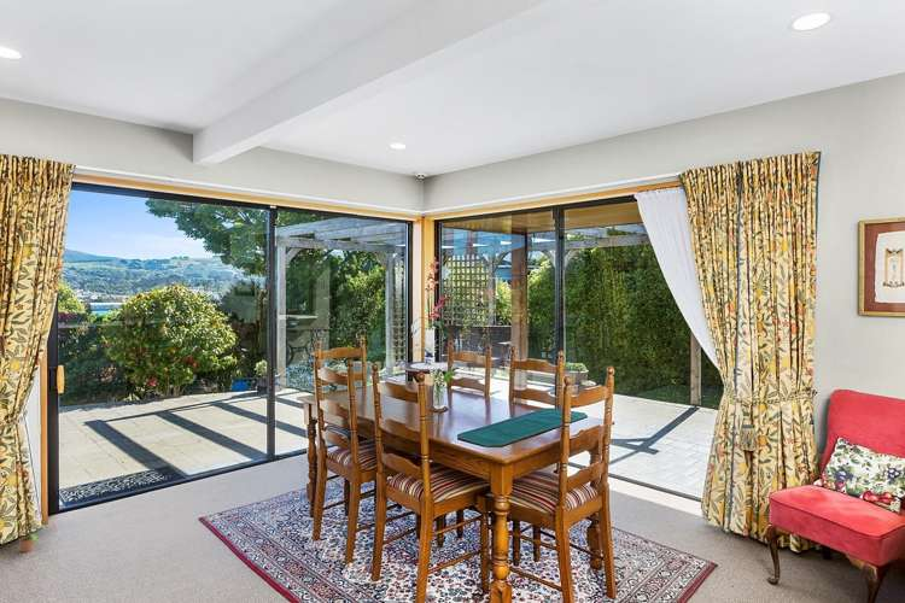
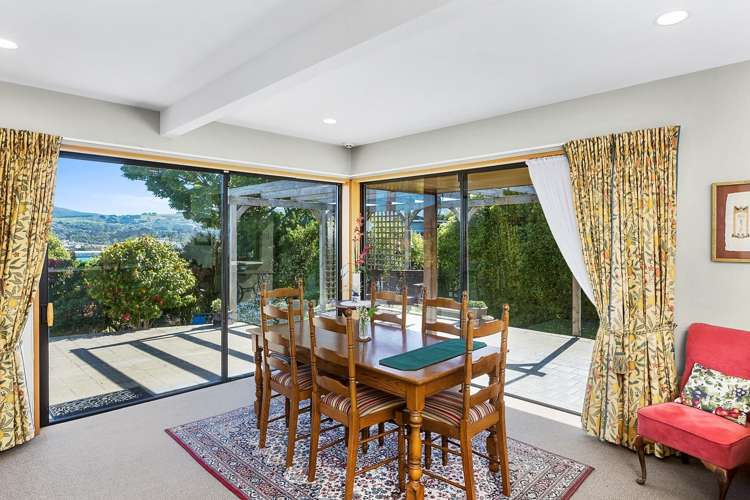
- potted plant [1,510,48,554]
